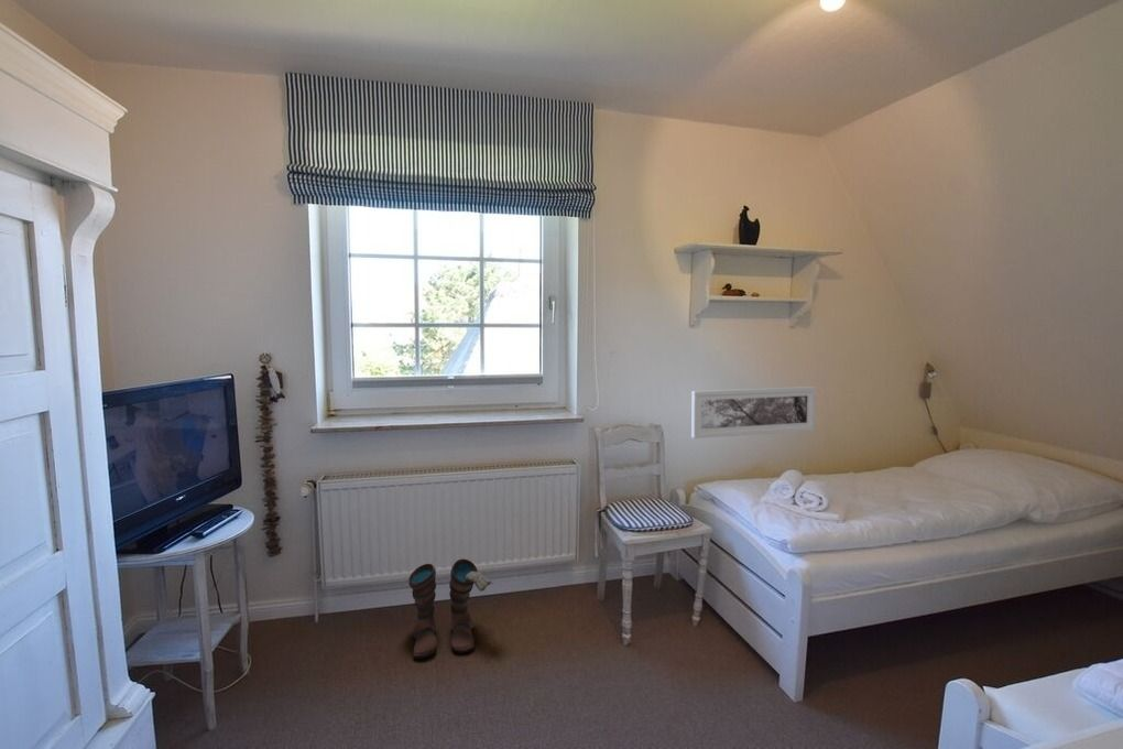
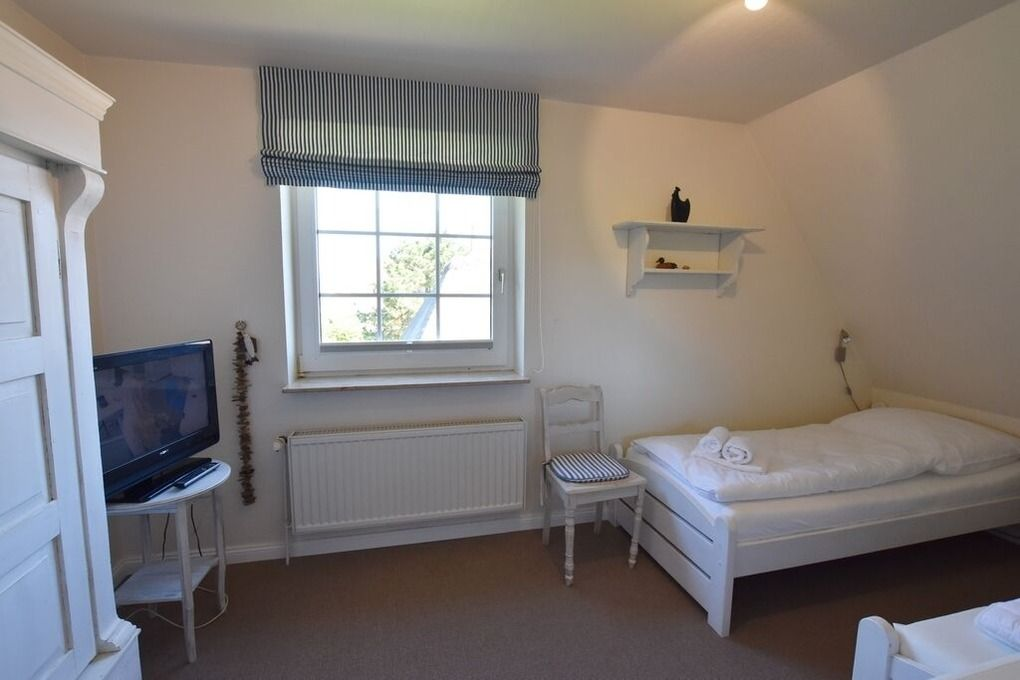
- boots [407,557,493,660]
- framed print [690,386,817,439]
